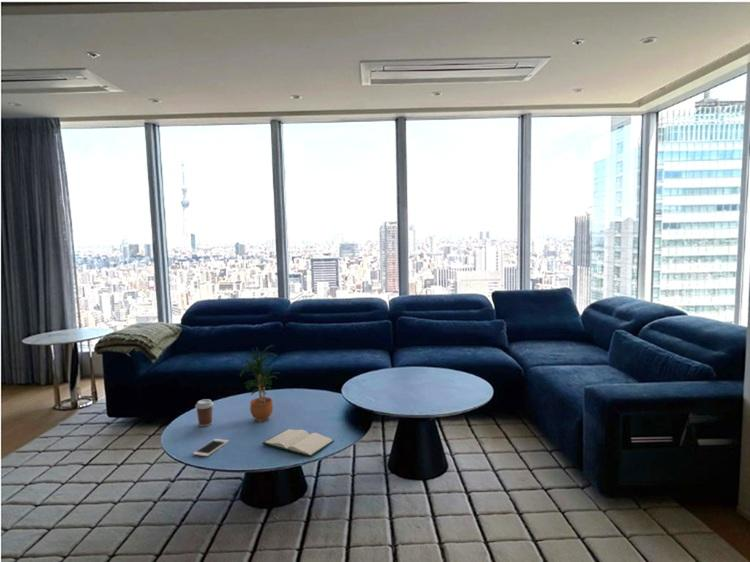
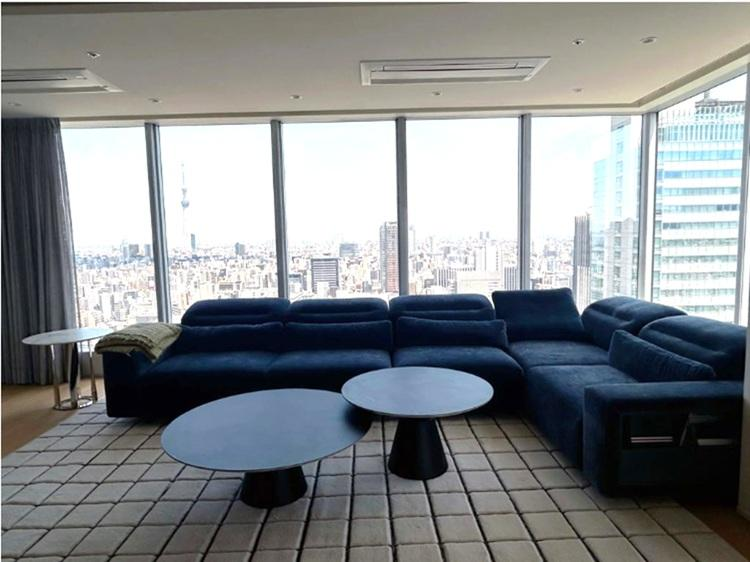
- coffee cup [194,398,215,427]
- cell phone [192,438,230,457]
- hardback book [262,428,335,458]
- potted plant [237,344,279,422]
